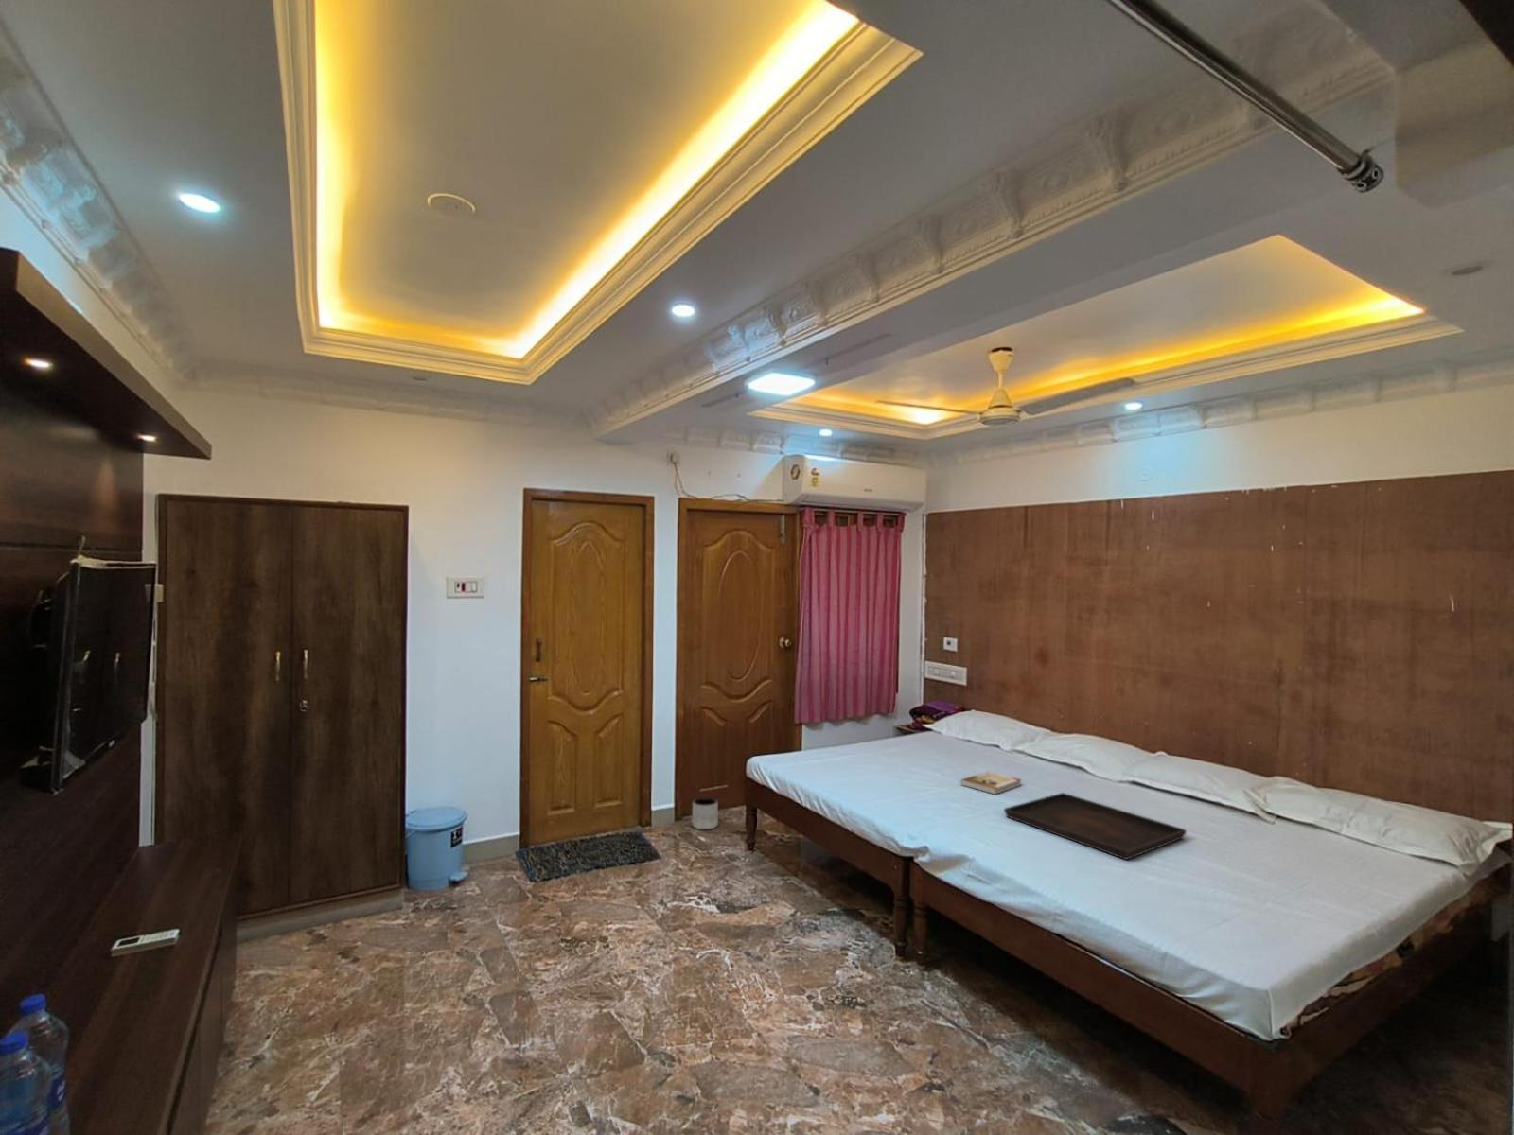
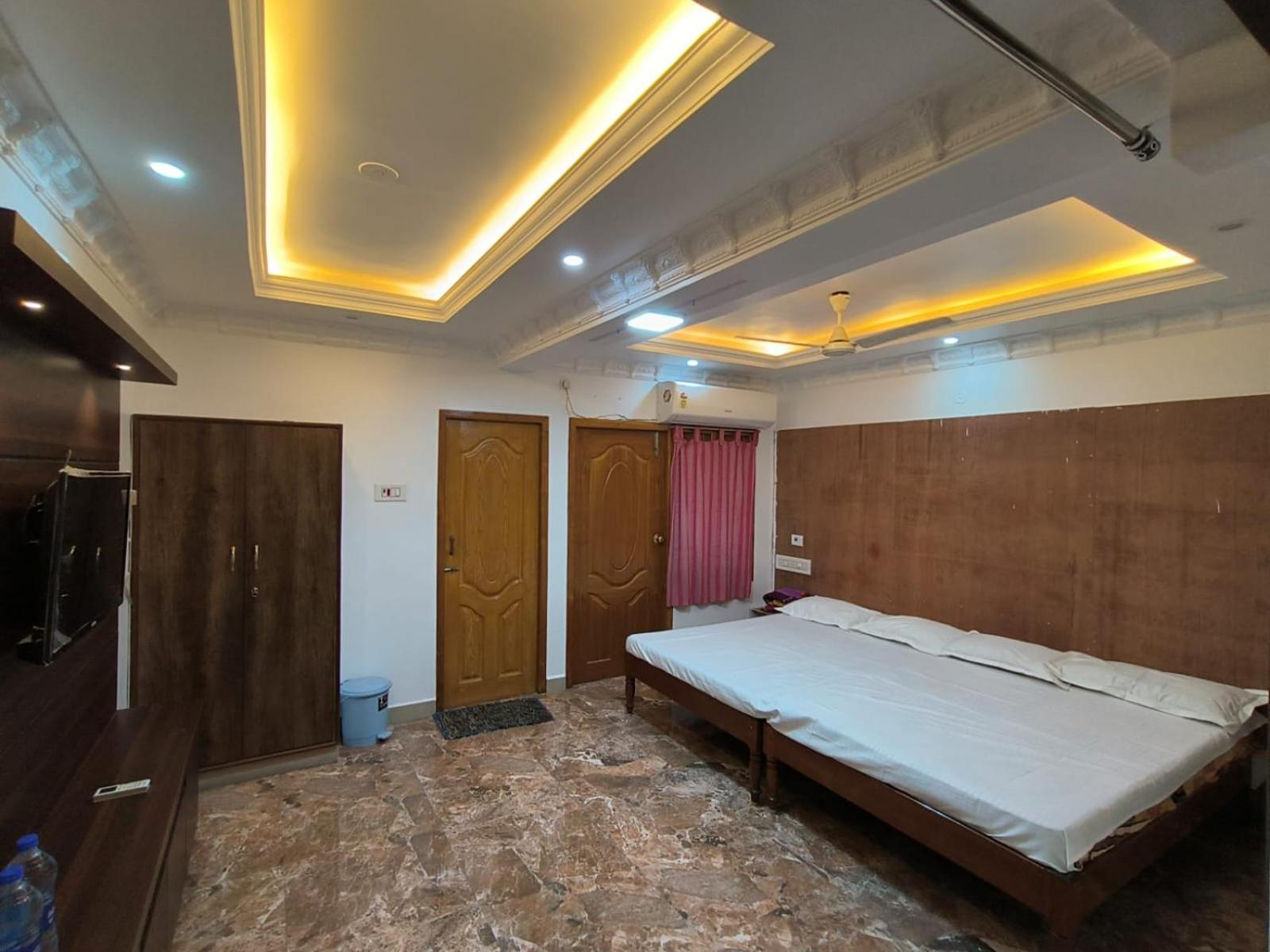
- serving tray [1003,792,1187,861]
- book [961,770,1022,795]
- planter [690,796,719,831]
